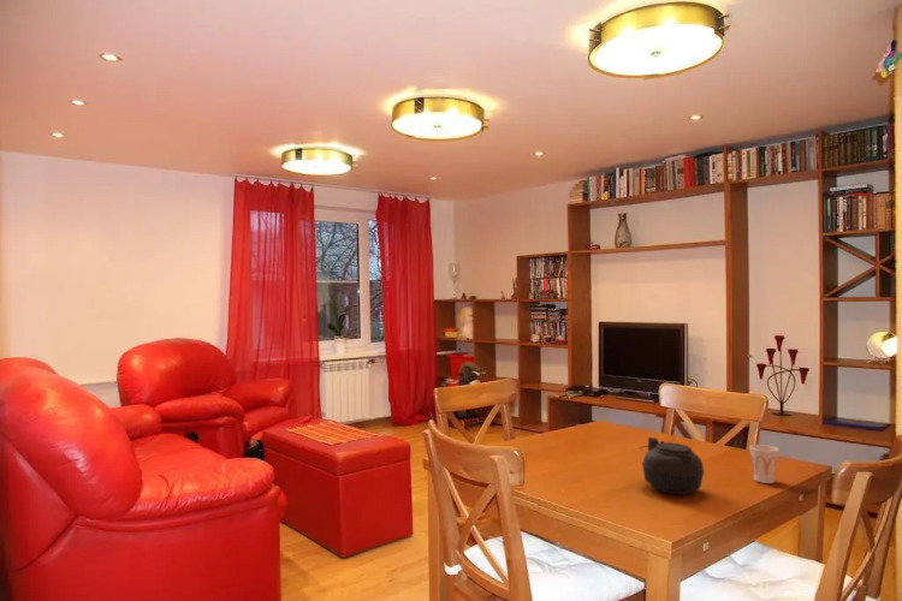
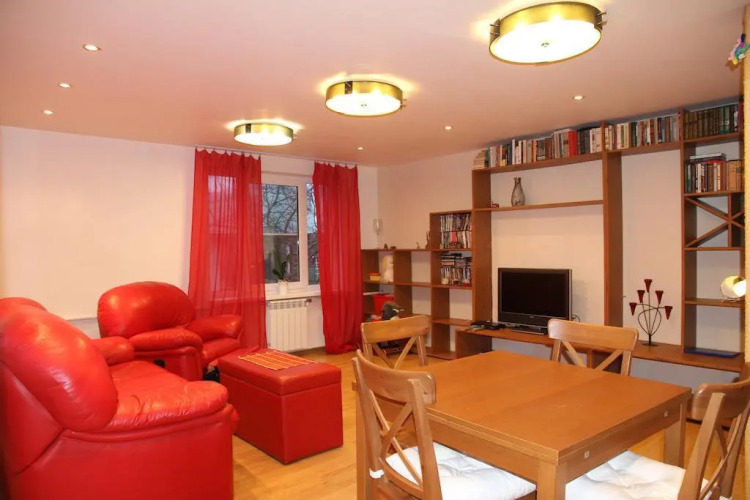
- cup [748,444,781,484]
- teapot [637,436,705,496]
